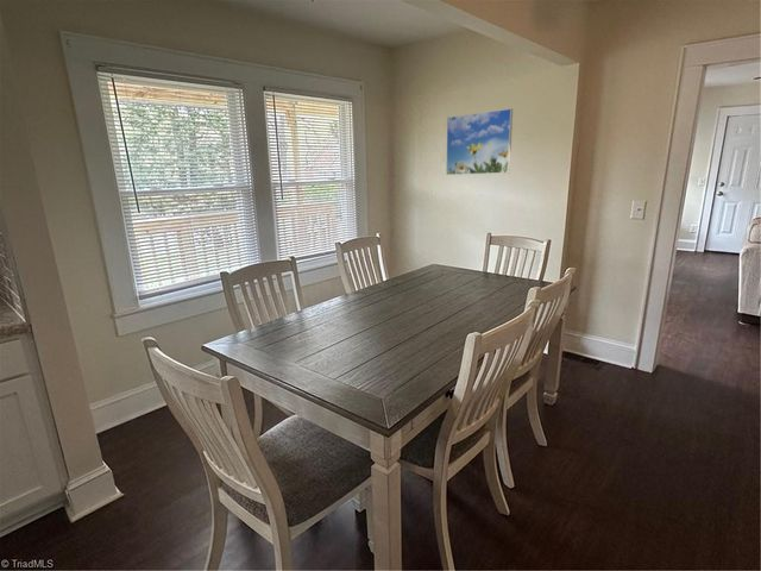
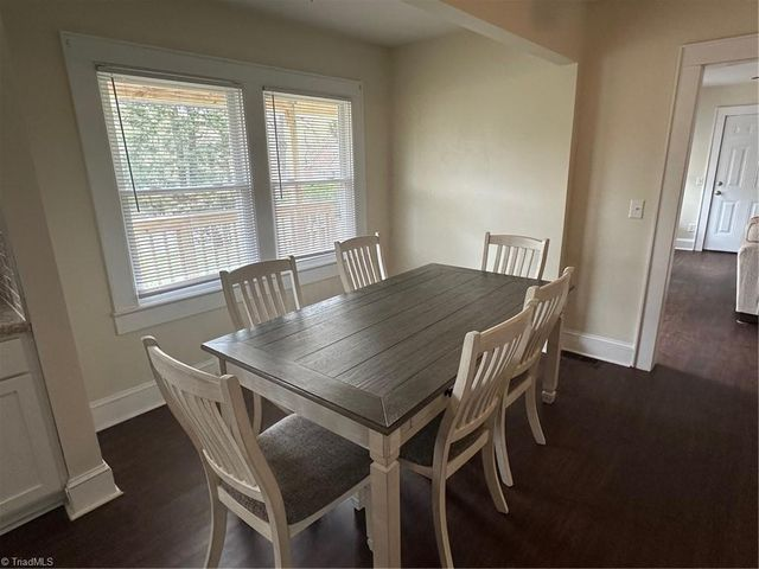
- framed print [445,107,514,176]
